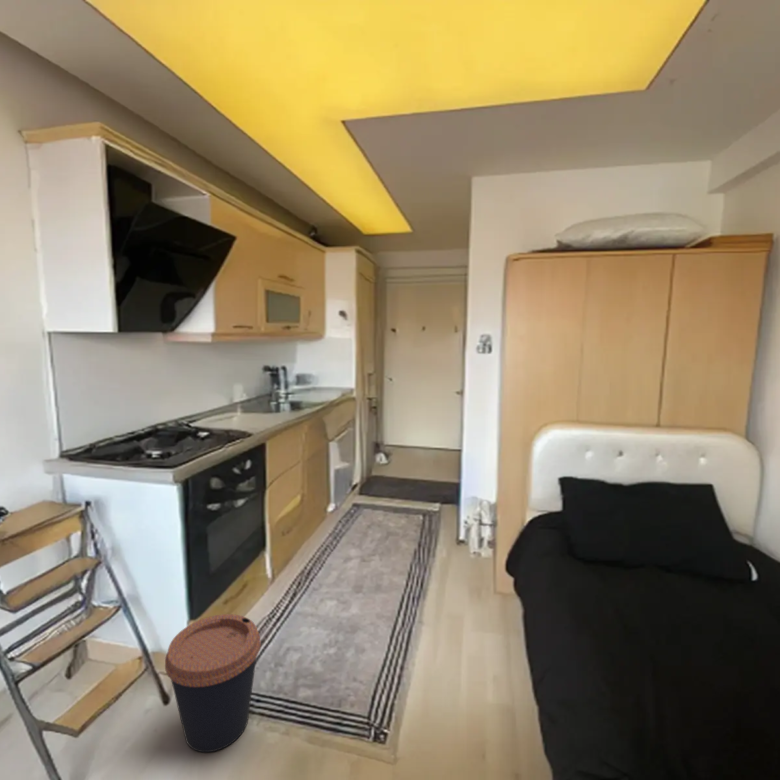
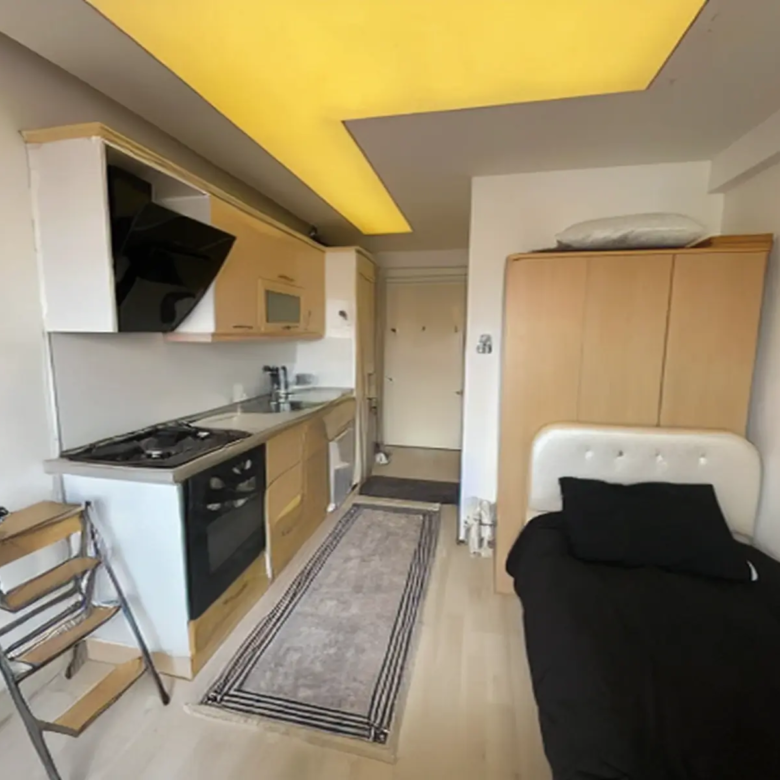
- coffee cup [164,613,262,753]
